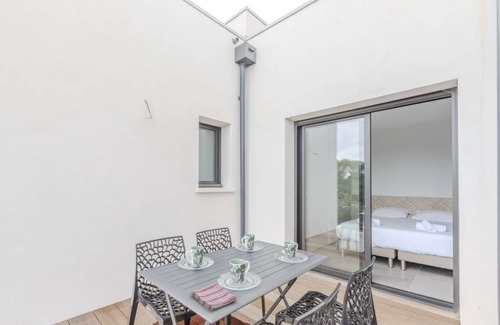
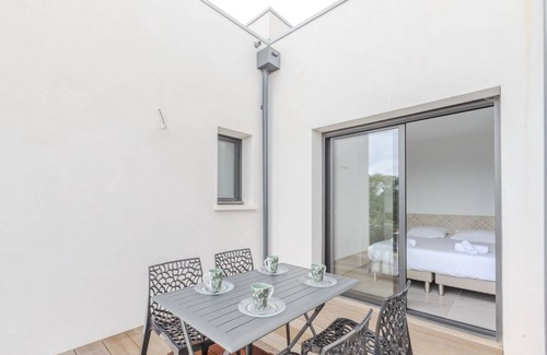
- dish towel [191,282,237,312]
